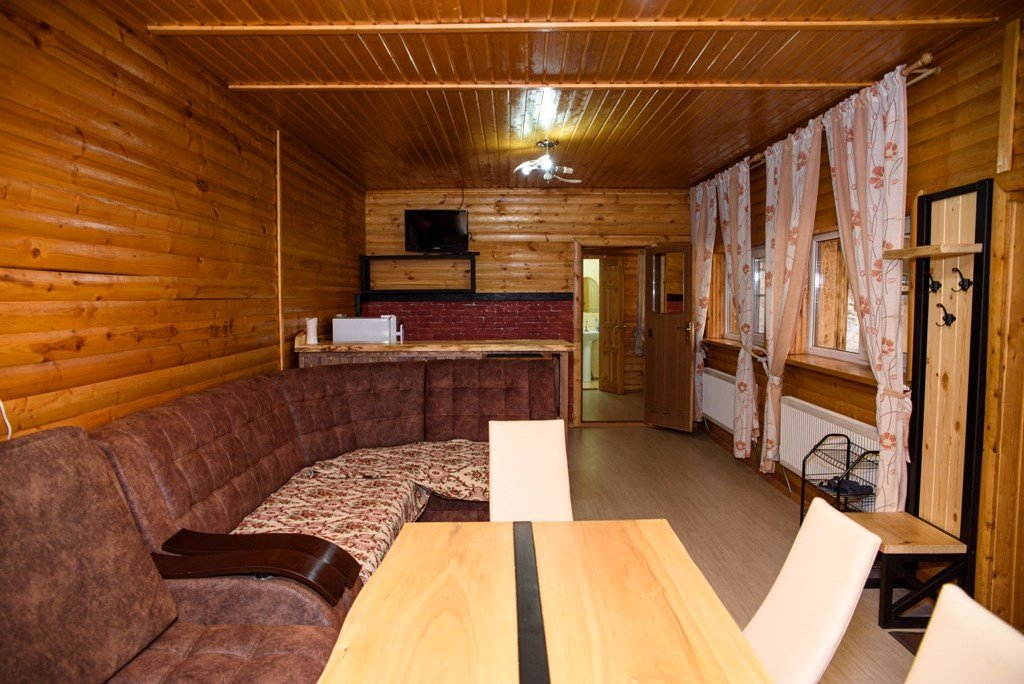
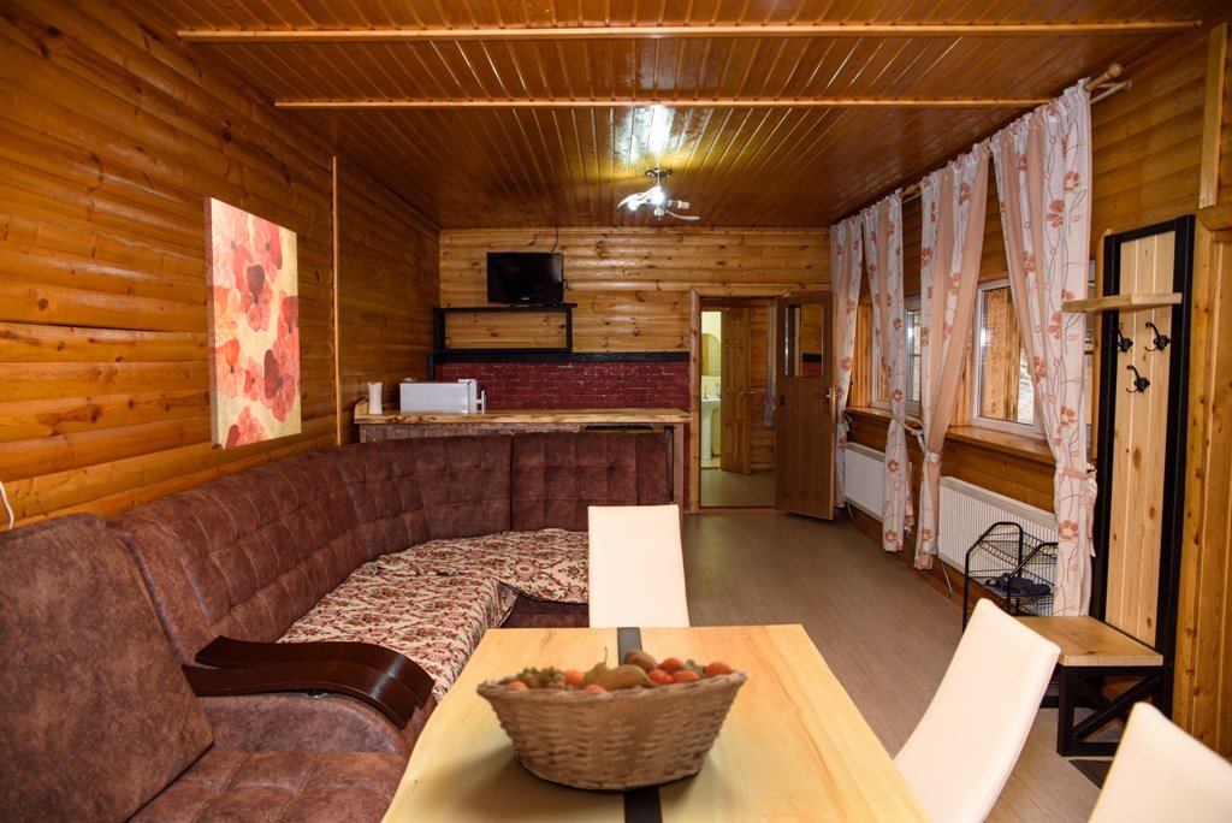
+ wall art [203,196,302,451]
+ fruit basket [474,645,750,793]
